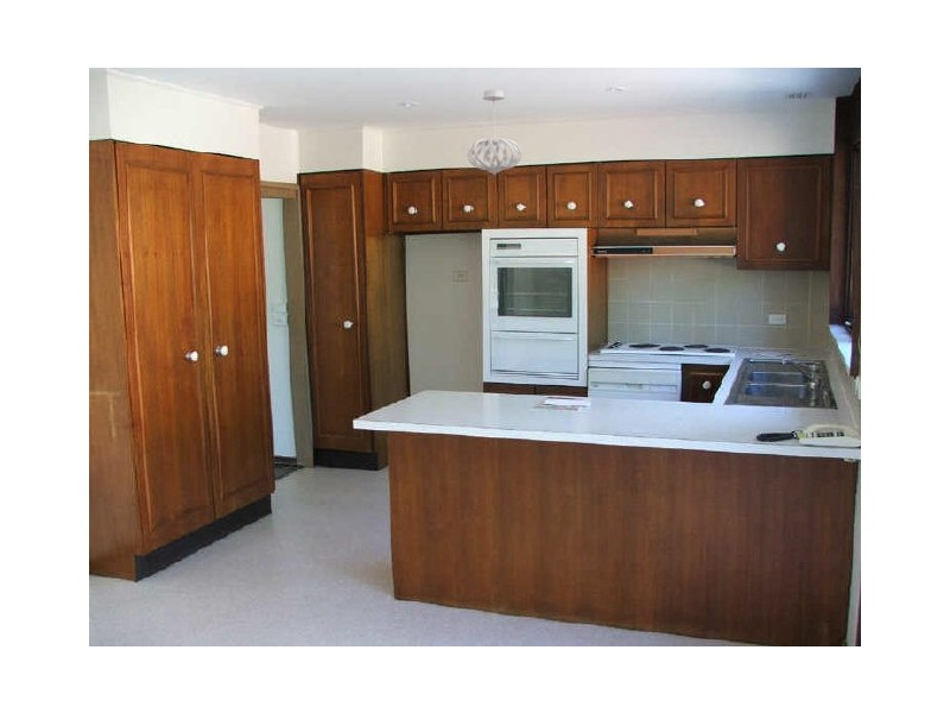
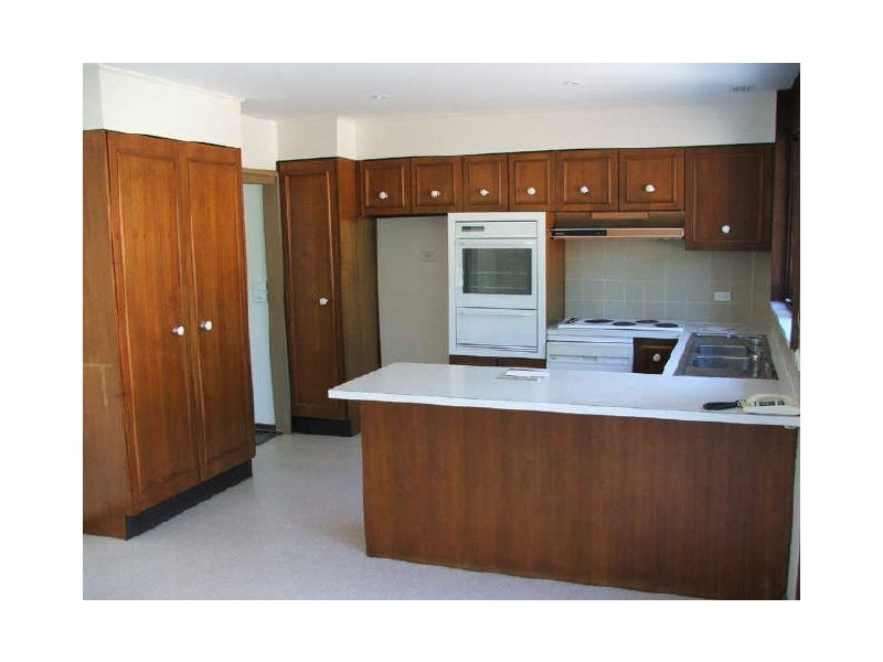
- pendant light [466,89,522,176]
